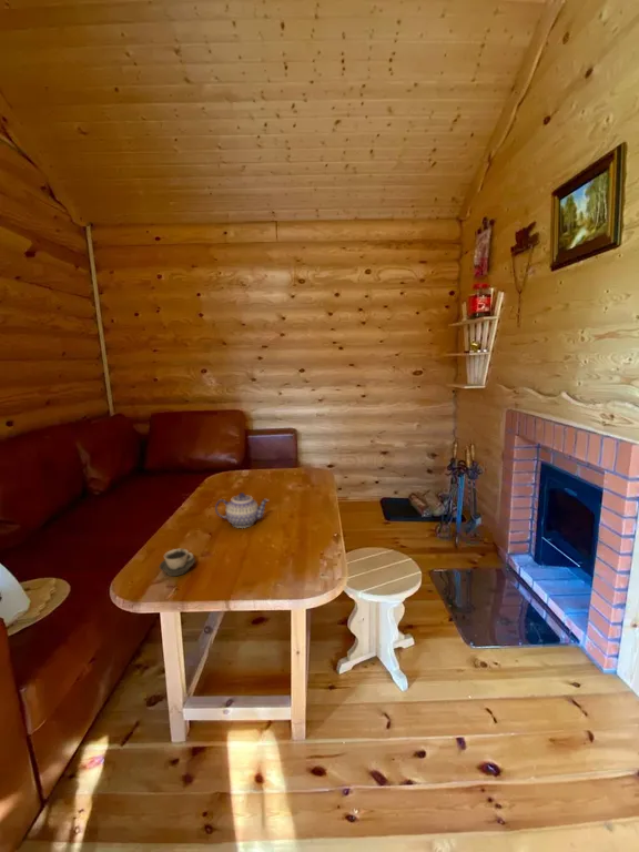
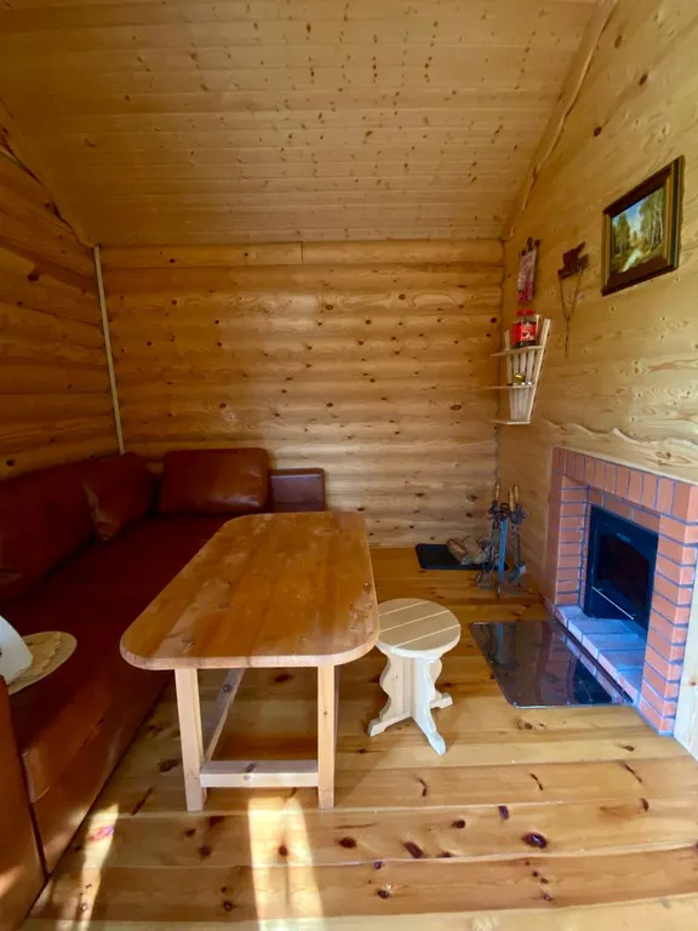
- teapot [214,491,271,529]
- cup [159,548,196,577]
